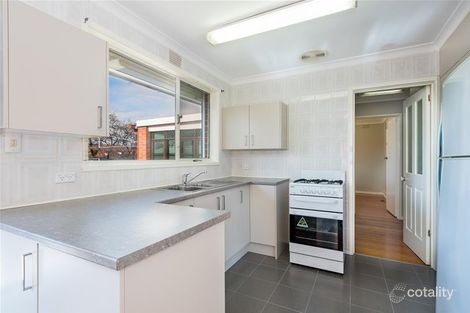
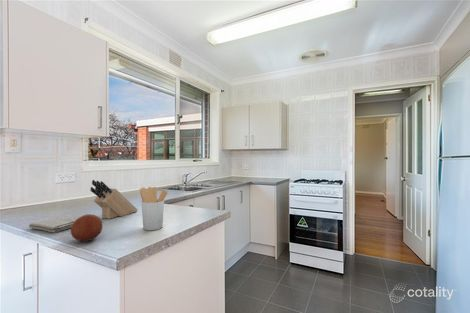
+ knife block [89,179,139,220]
+ utensil holder [139,186,169,231]
+ fruit [70,213,104,242]
+ washcloth [28,215,76,234]
